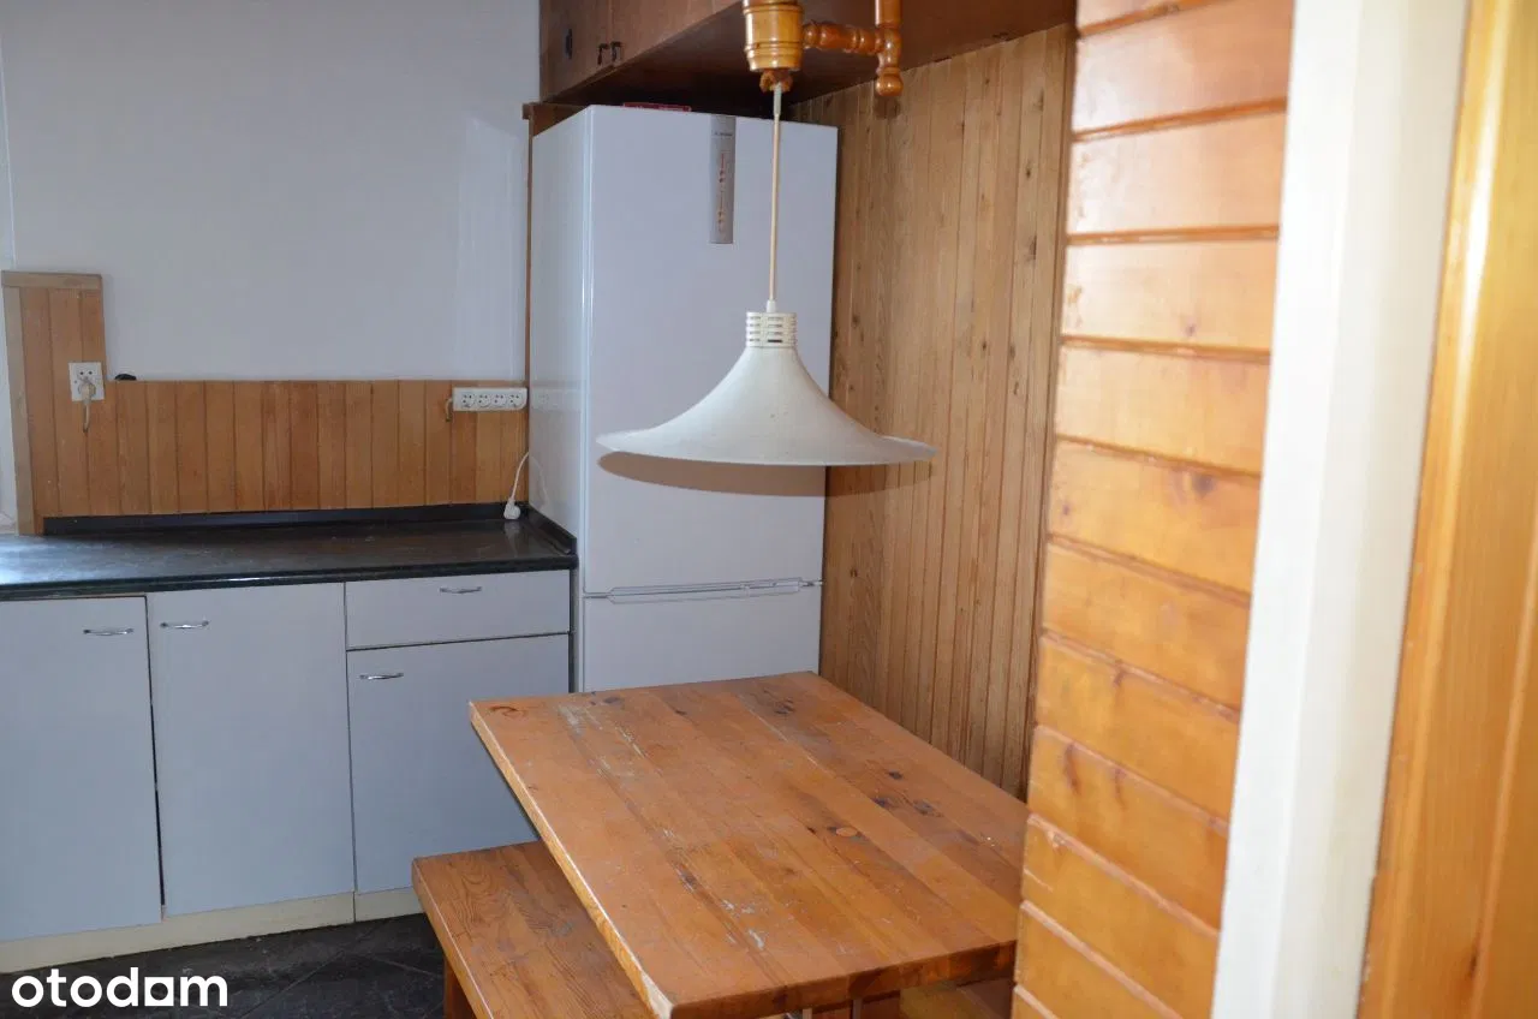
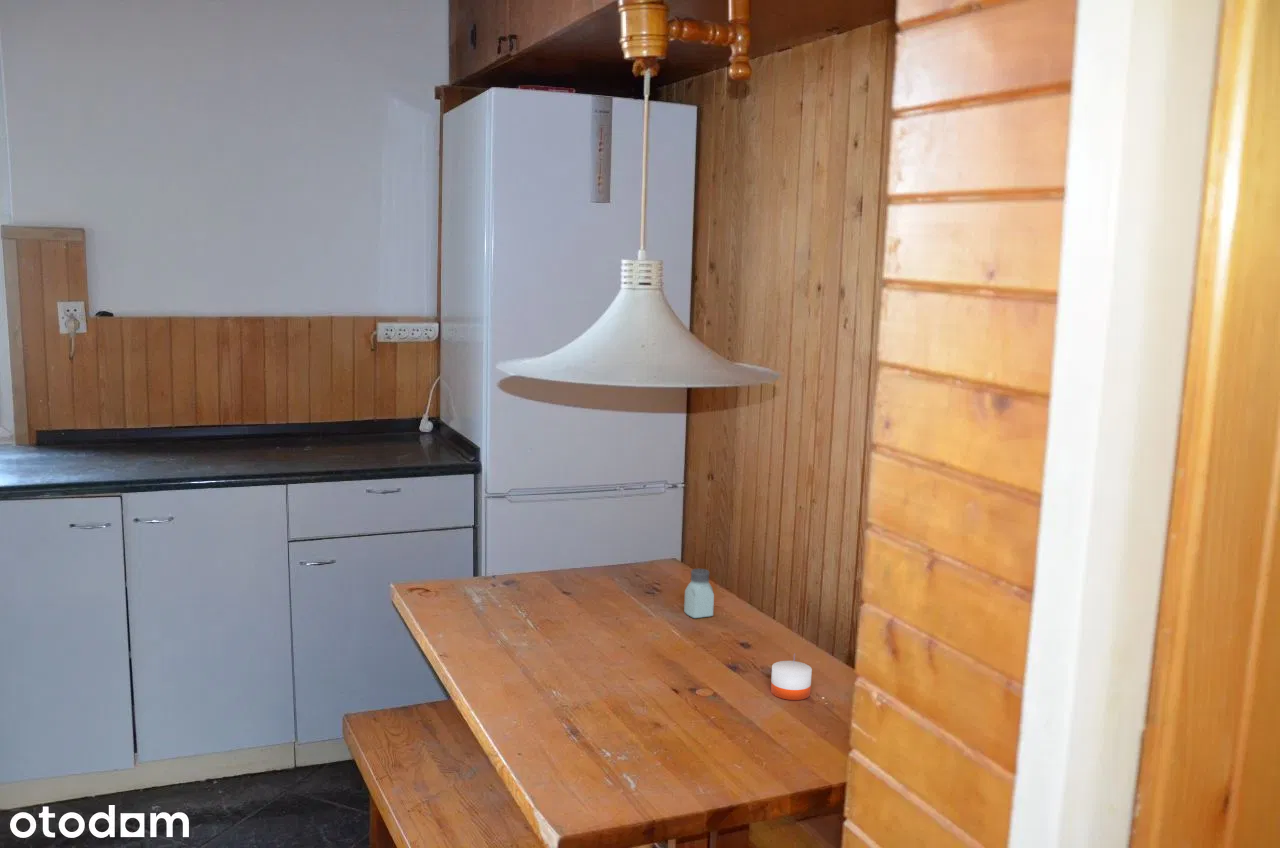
+ candle [770,654,813,701]
+ saltshaker [683,568,715,619]
